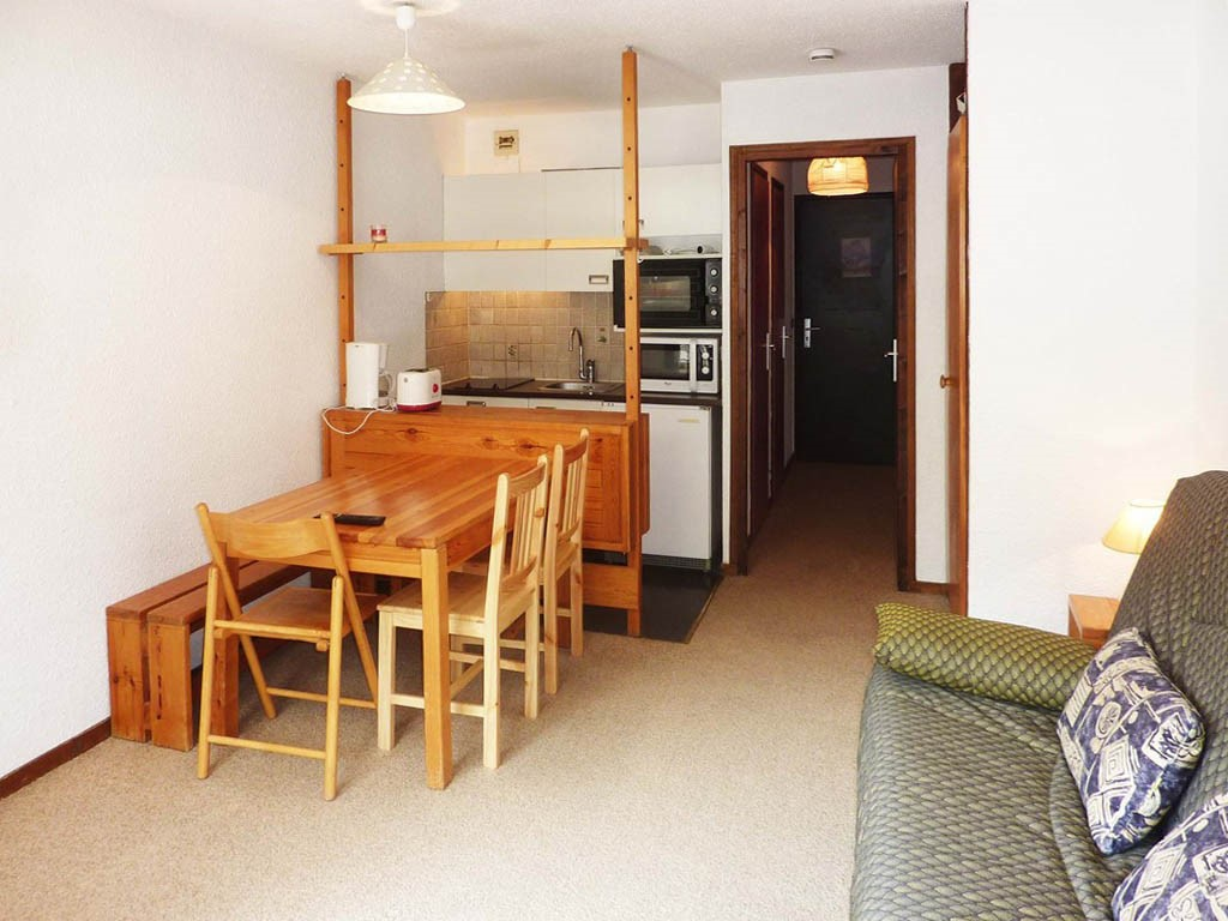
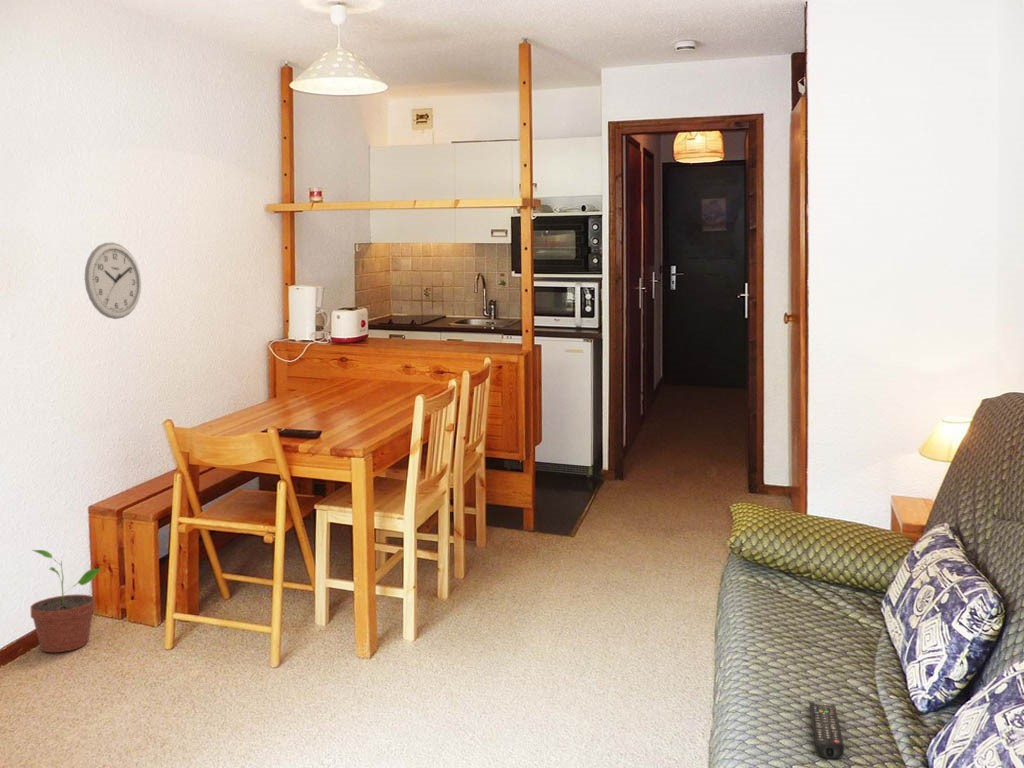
+ remote control [808,701,845,760]
+ wall clock [84,242,142,320]
+ potted plant [29,549,103,653]
